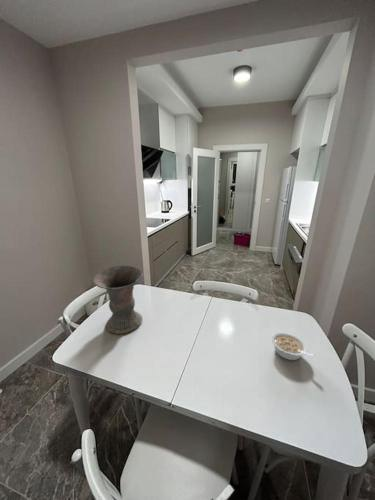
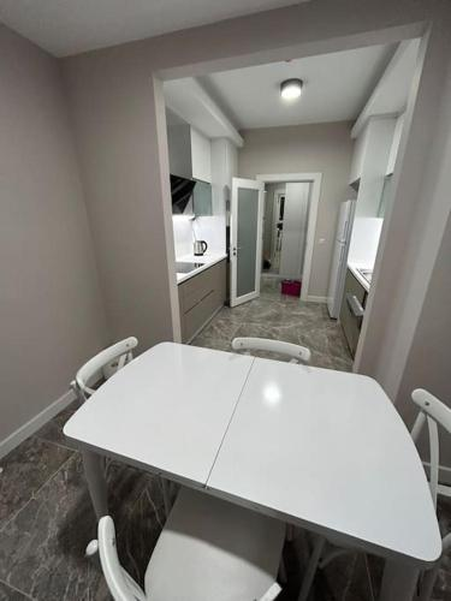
- vase [92,265,144,335]
- legume [270,331,315,361]
